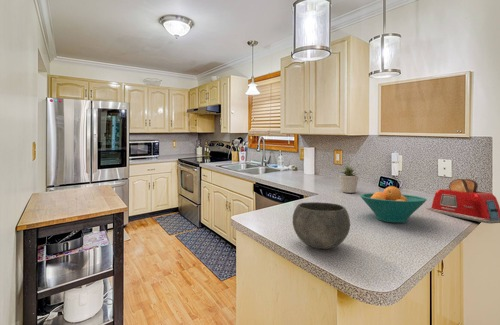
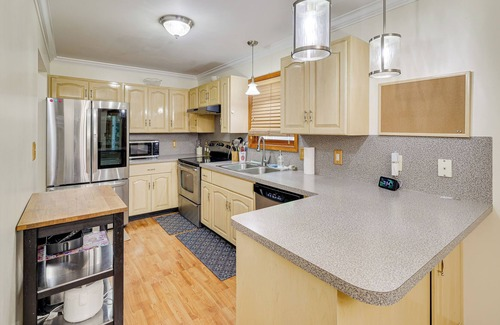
- potted plant [339,163,359,194]
- toaster [426,178,500,225]
- fruit bowl [359,185,428,224]
- bowl [292,201,351,250]
